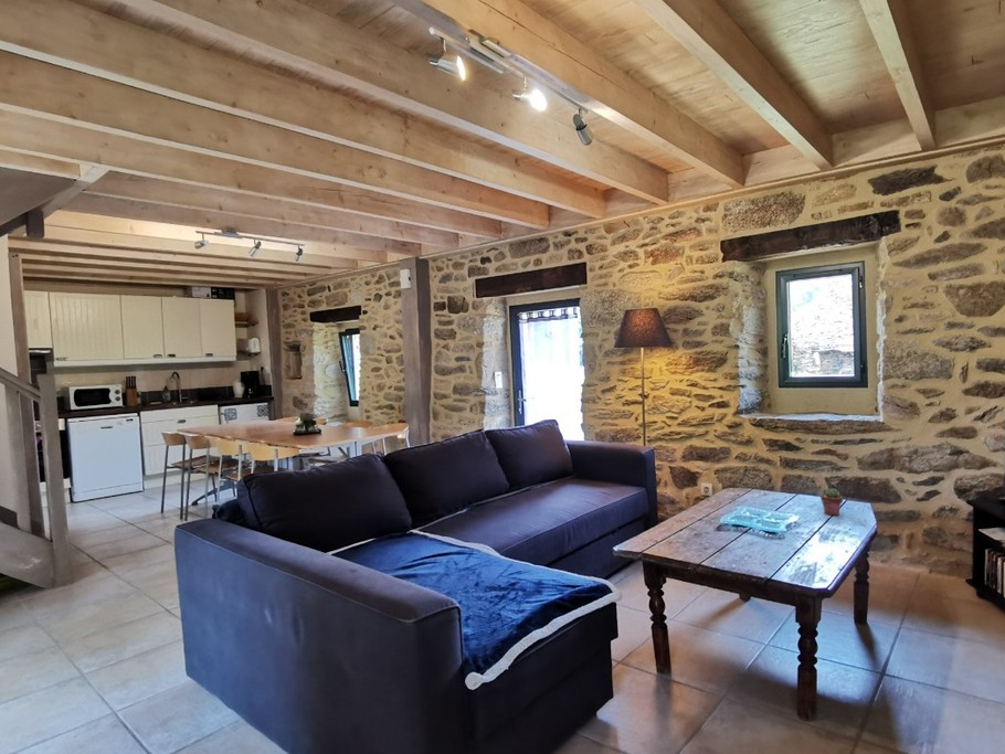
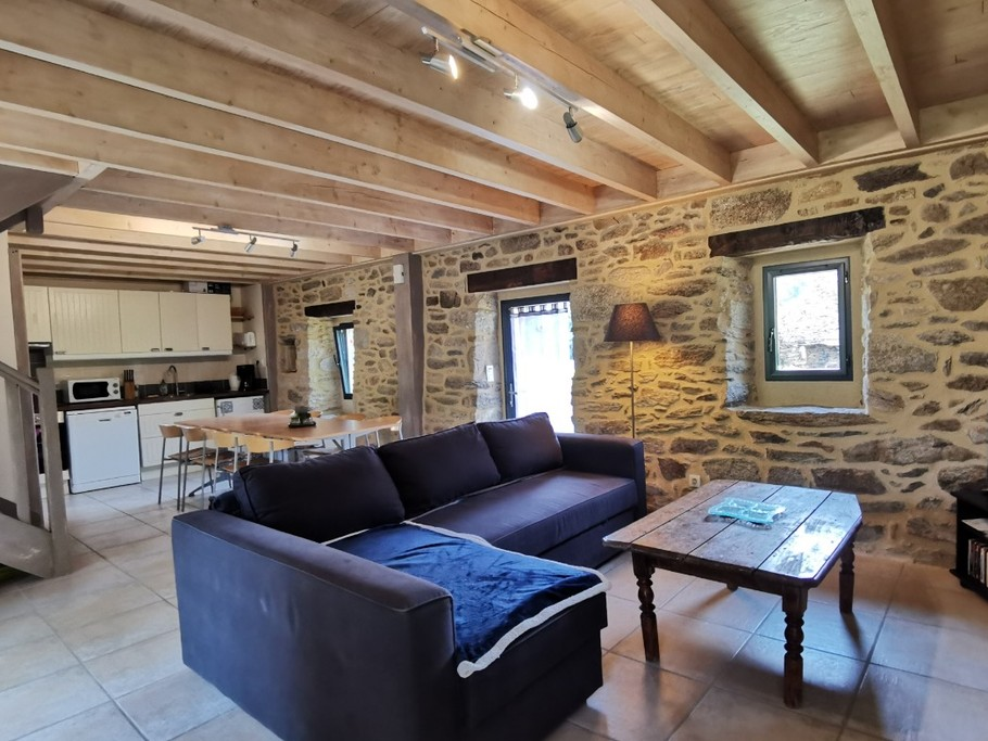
- potted succulent [819,487,844,517]
